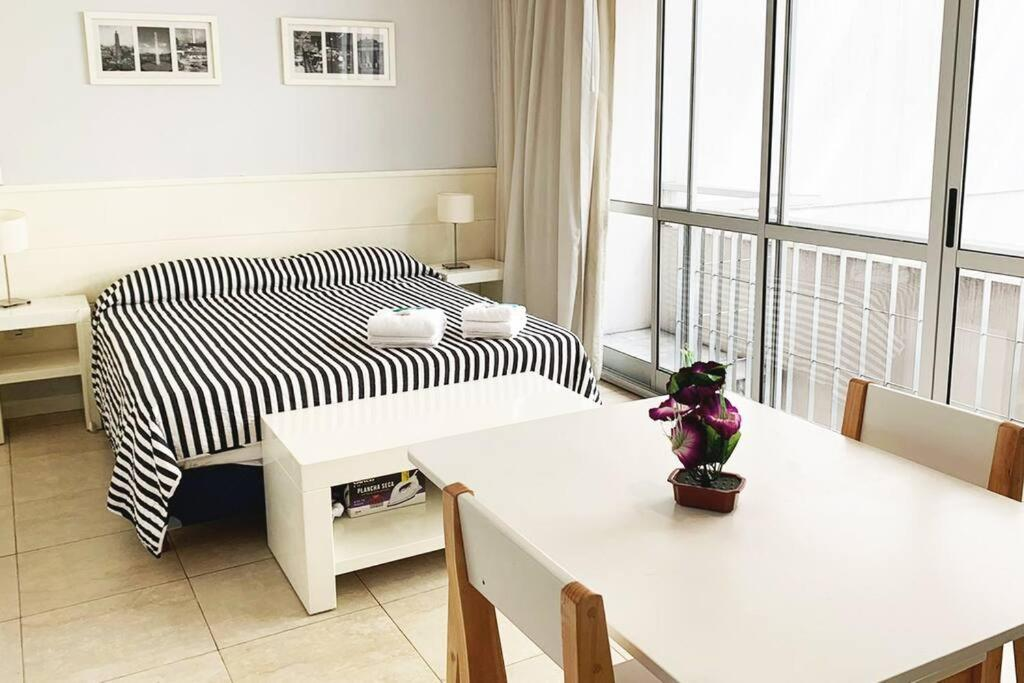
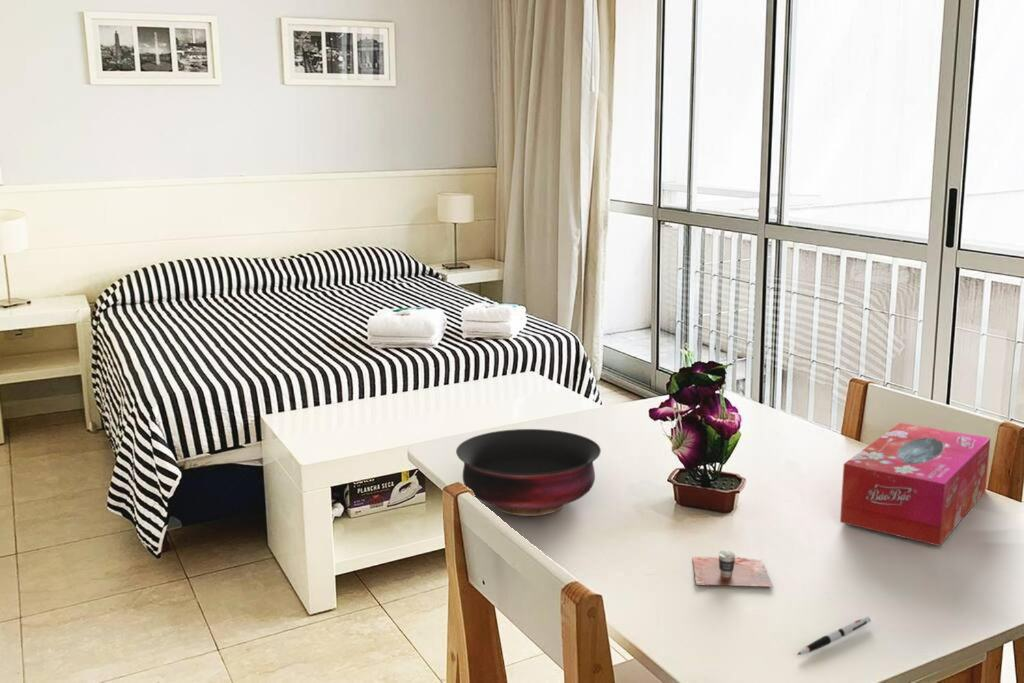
+ cup [692,550,774,588]
+ pen [796,615,872,656]
+ tissue box [839,422,991,547]
+ bowl [455,428,602,517]
